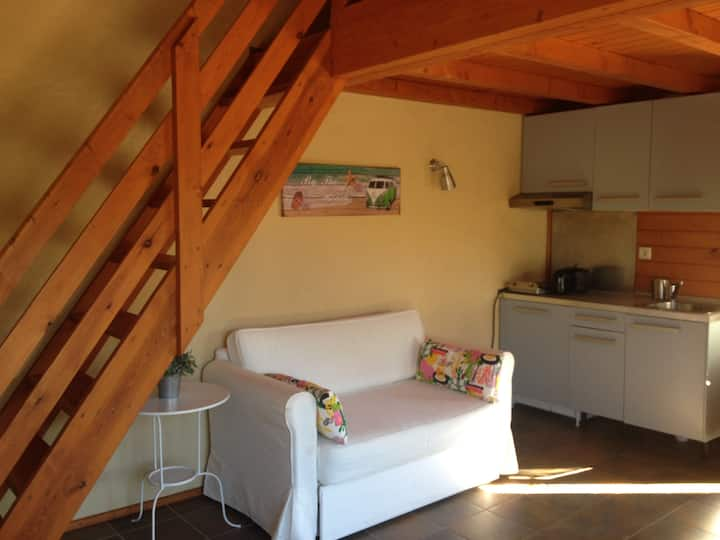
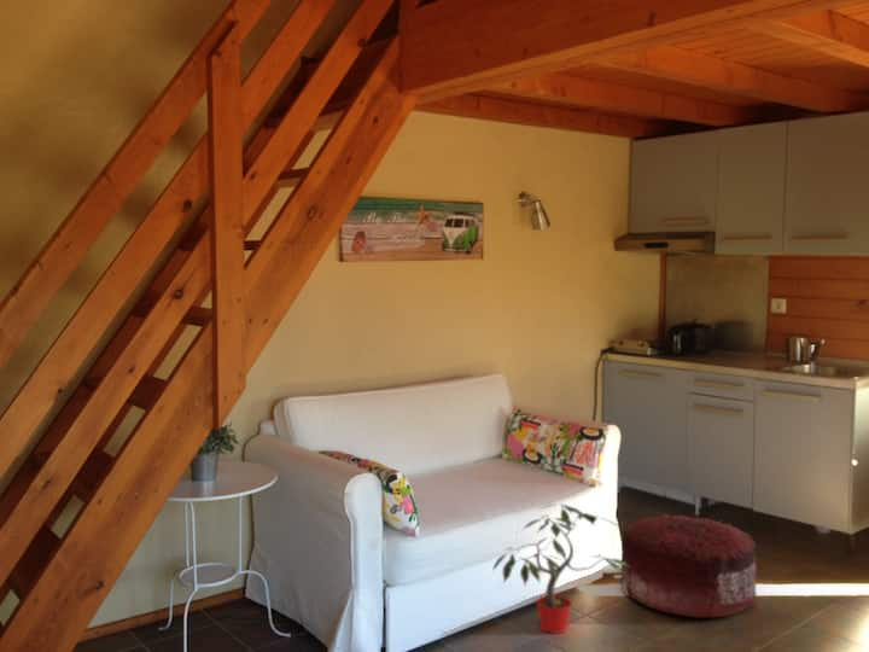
+ potted plant [490,503,629,635]
+ pouf [620,512,758,619]
